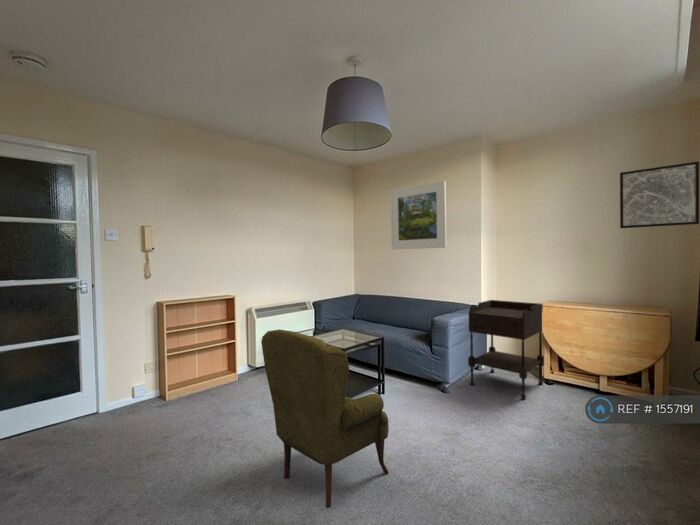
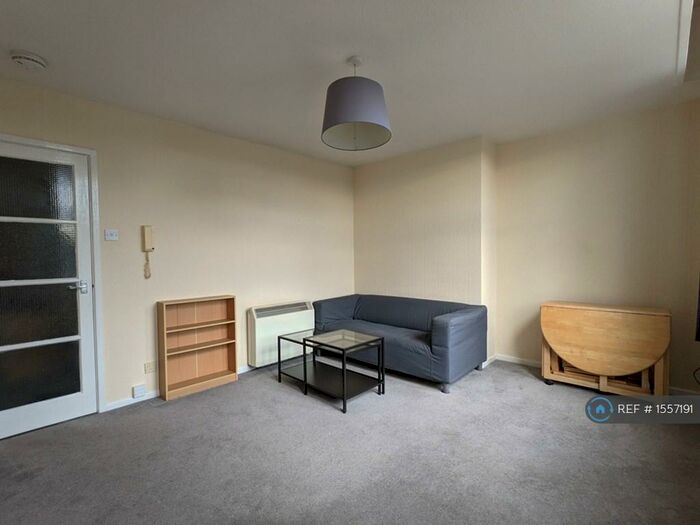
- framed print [390,180,447,250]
- armchair [260,329,390,508]
- wall art [619,160,700,229]
- side table [467,299,545,400]
